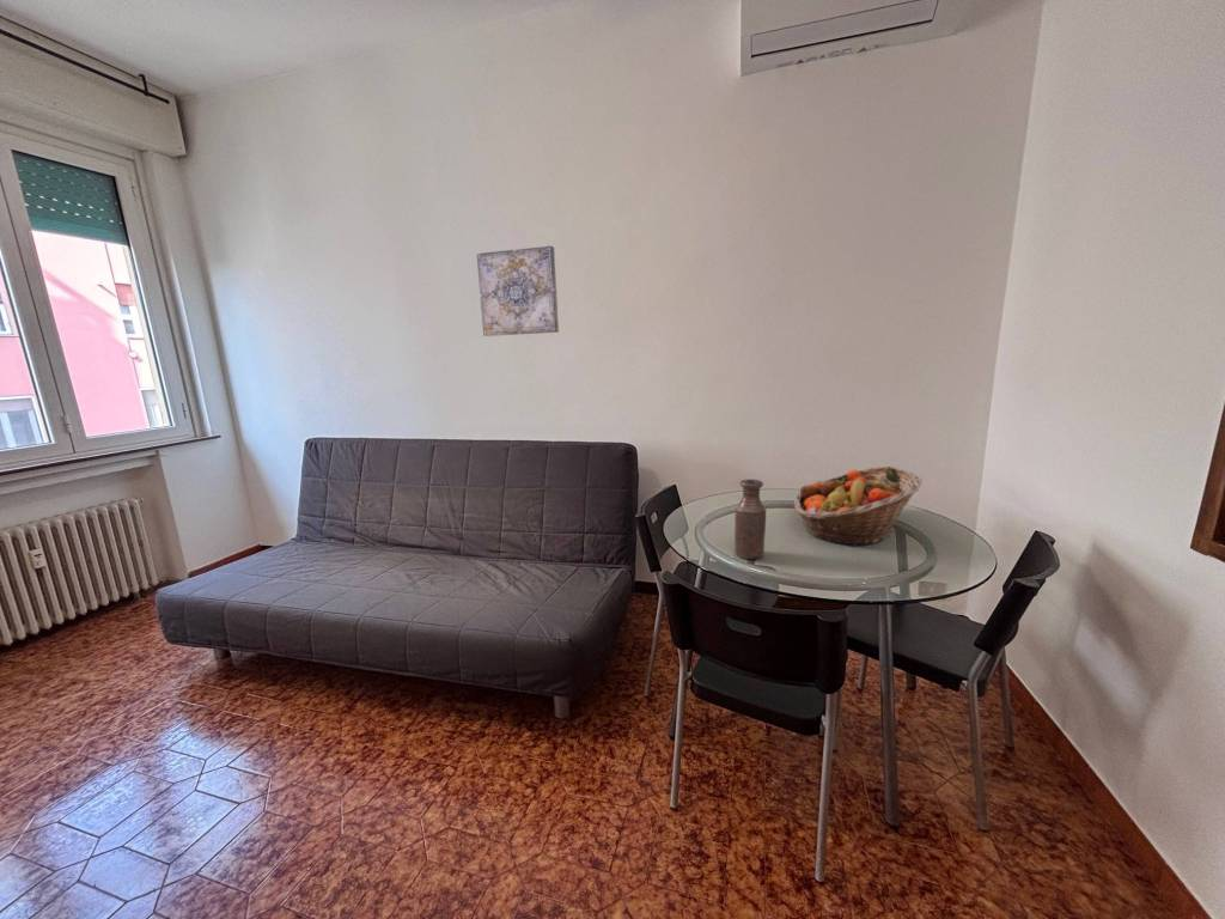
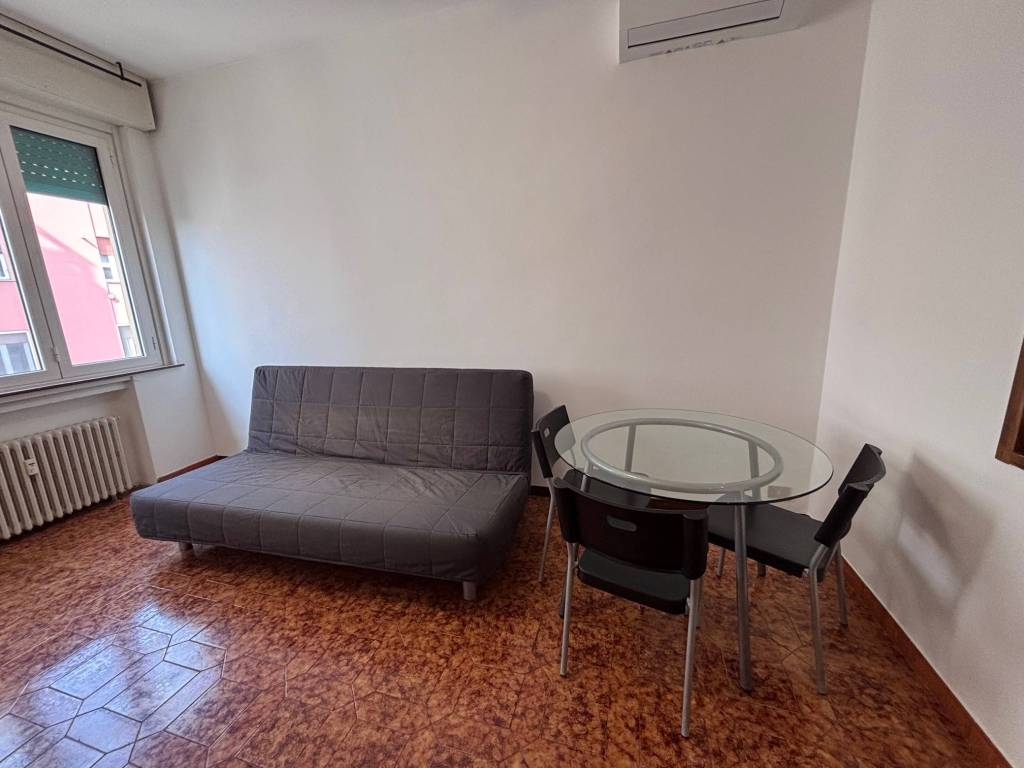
- wall art [476,244,560,337]
- fruit basket [793,465,924,547]
- bottle [733,479,767,560]
